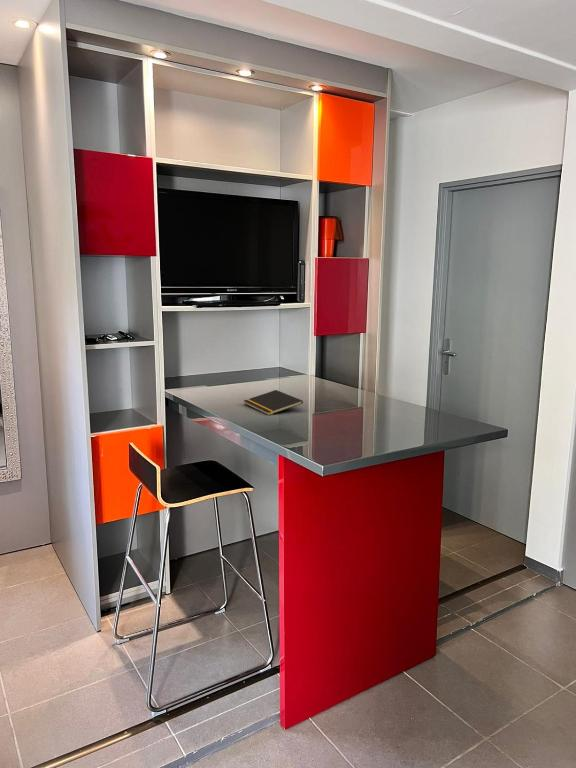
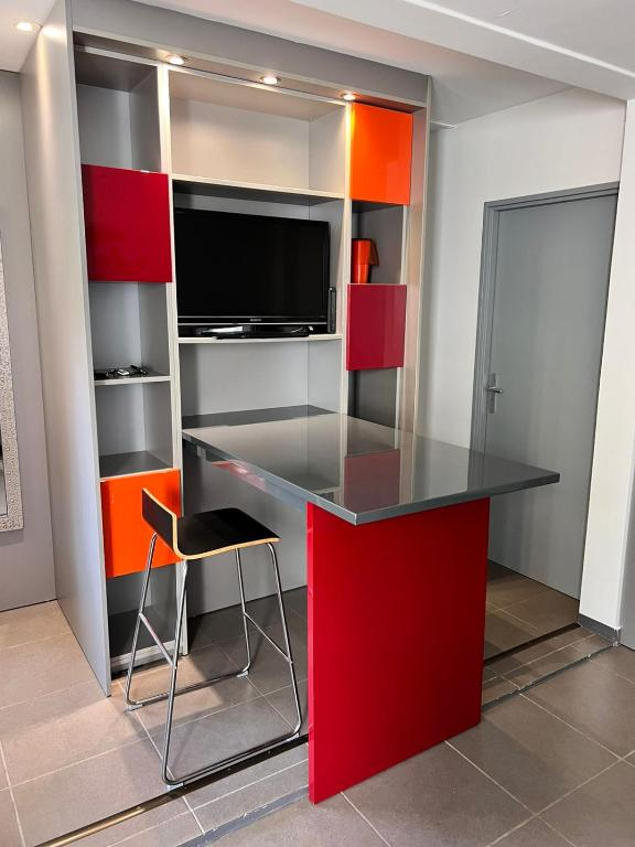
- notepad [243,389,304,416]
